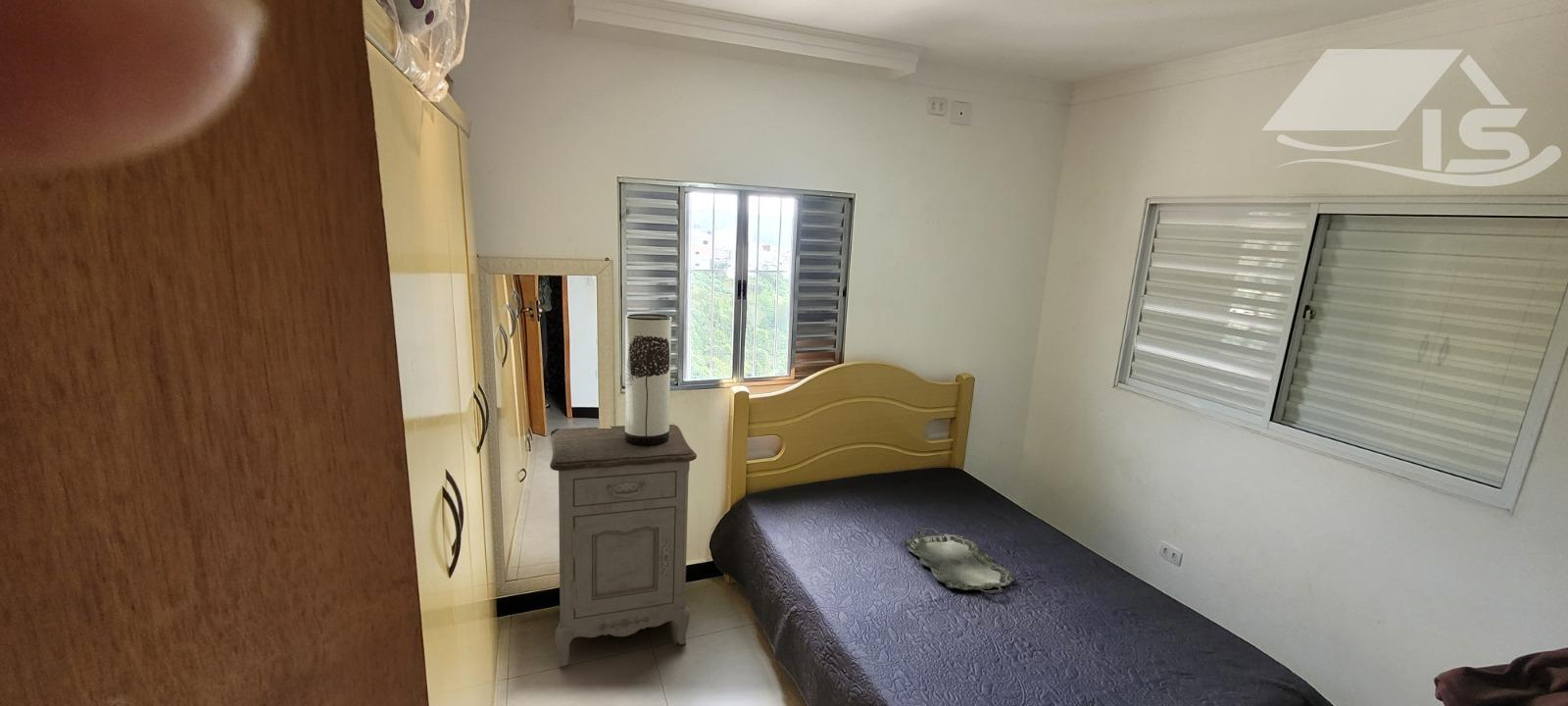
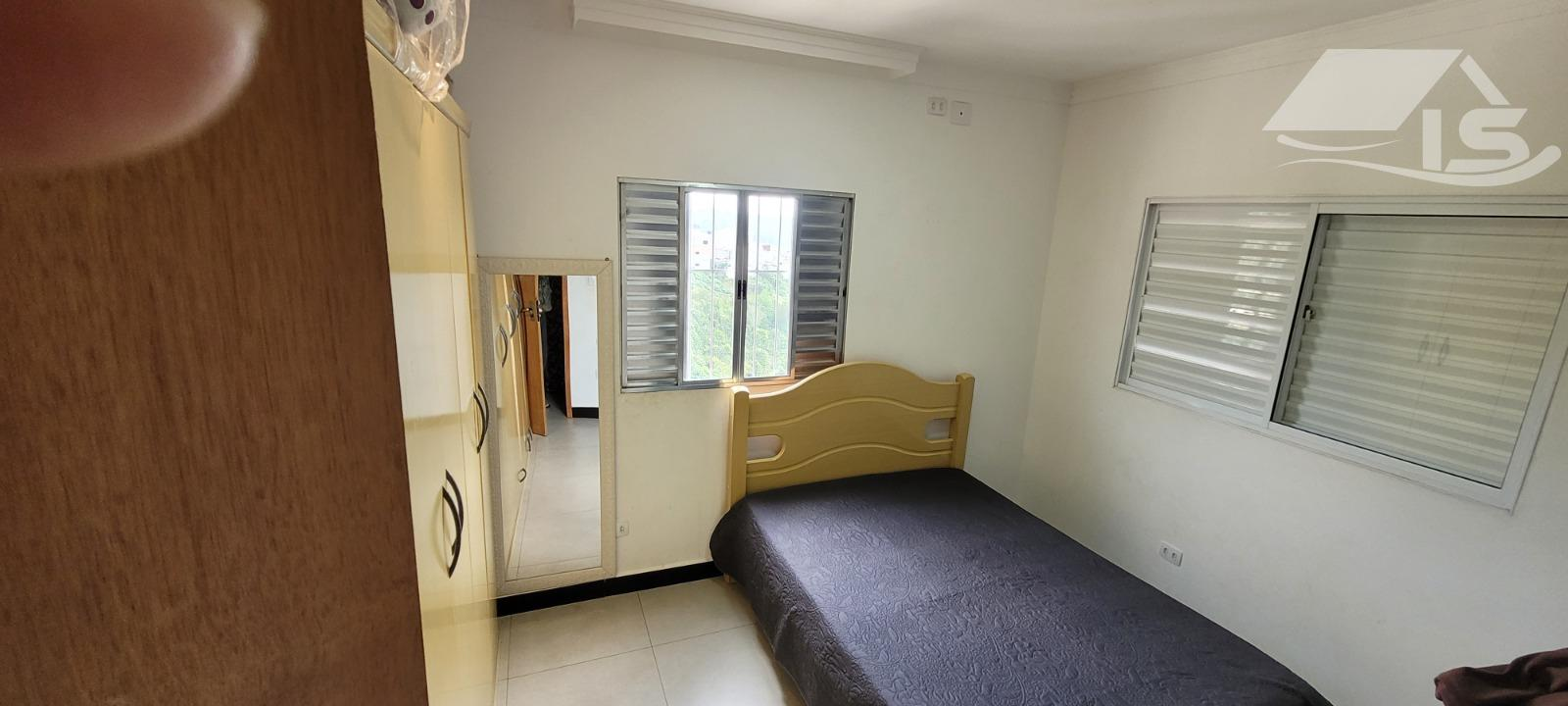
- nightstand [549,424,698,668]
- serving tray [903,527,1016,594]
- table lamp [624,313,672,446]
